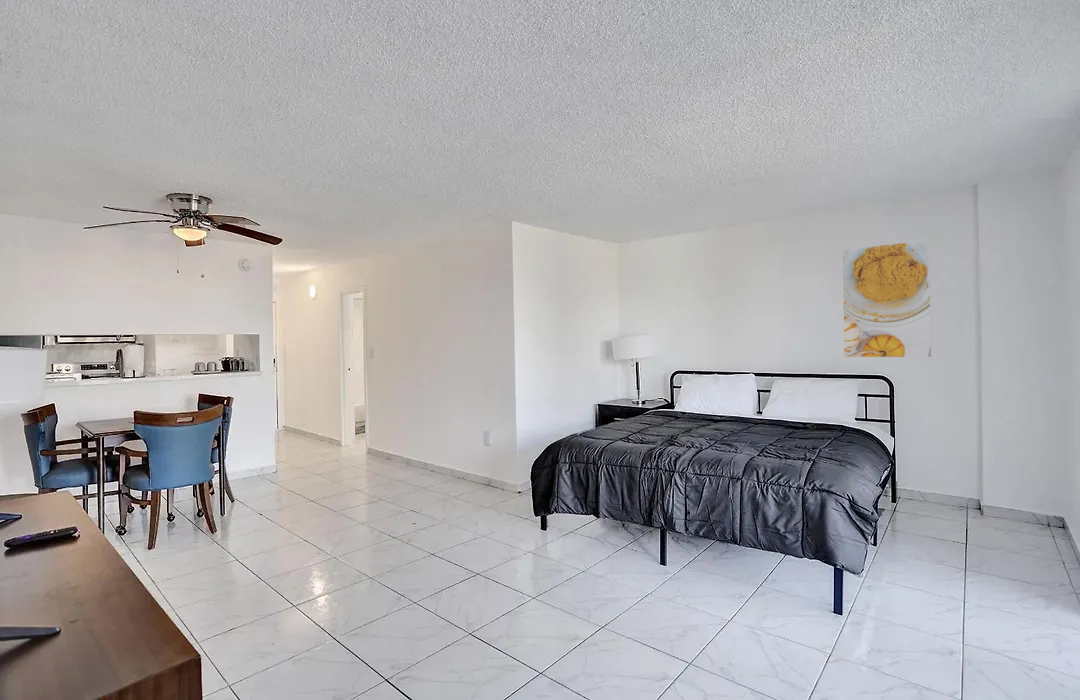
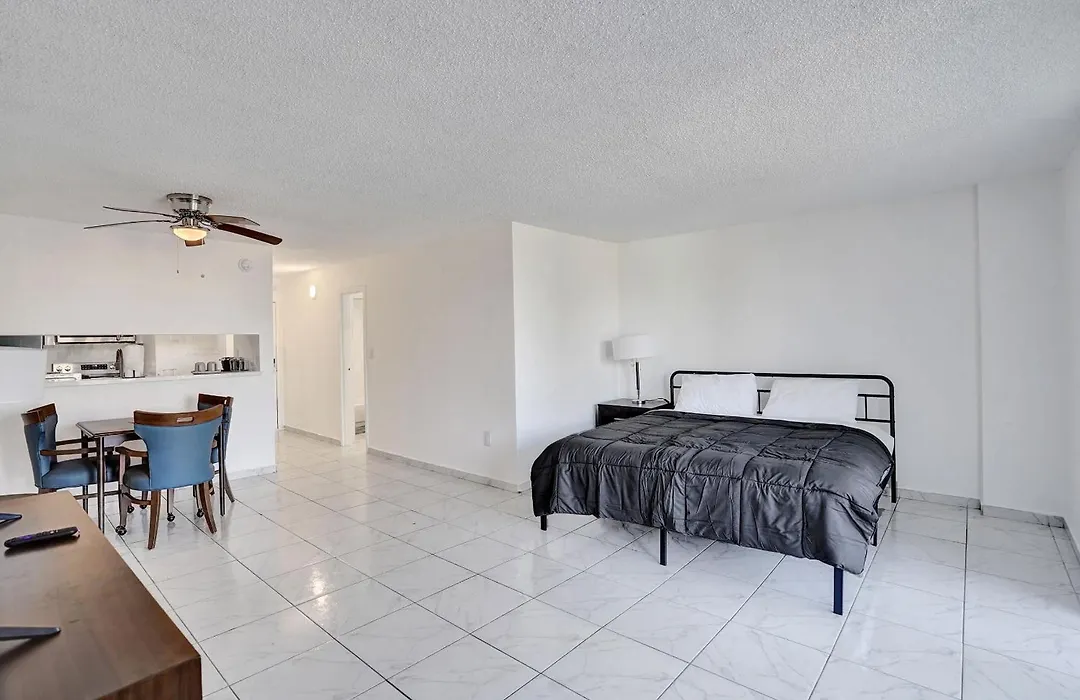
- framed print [841,238,933,359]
